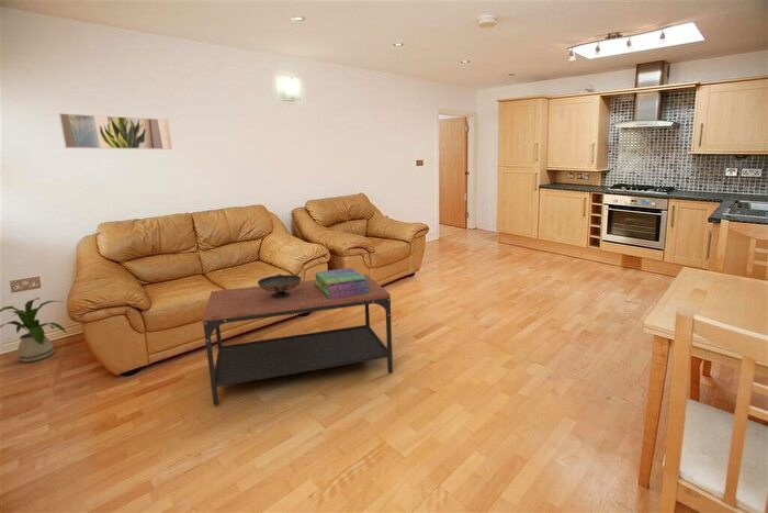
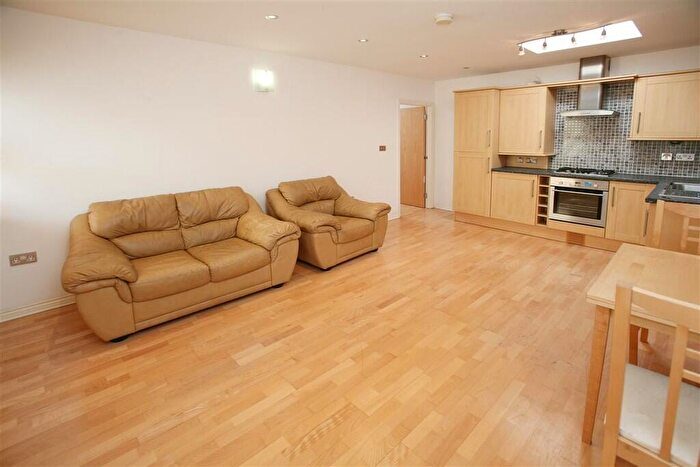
- coffee table [202,274,394,406]
- stack of books [314,267,370,299]
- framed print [58,112,173,150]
- decorative bowl [257,272,303,299]
- house plant [0,297,67,363]
